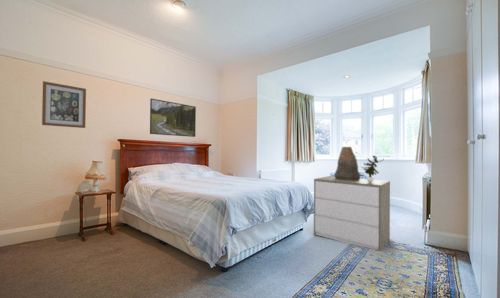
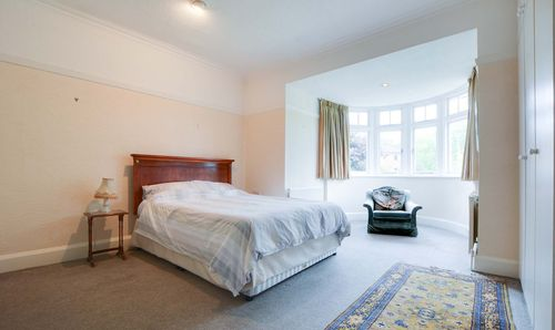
- decorative urn [333,146,361,180]
- dresser [313,175,391,252]
- potted plant [361,154,385,183]
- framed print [149,98,197,138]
- wall art [41,80,87,129]
